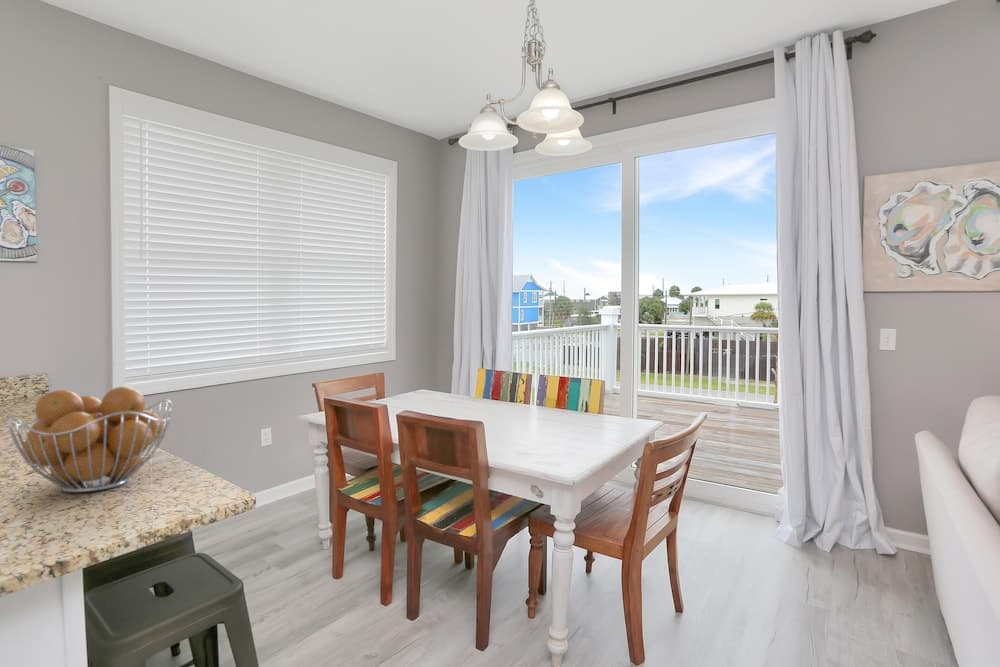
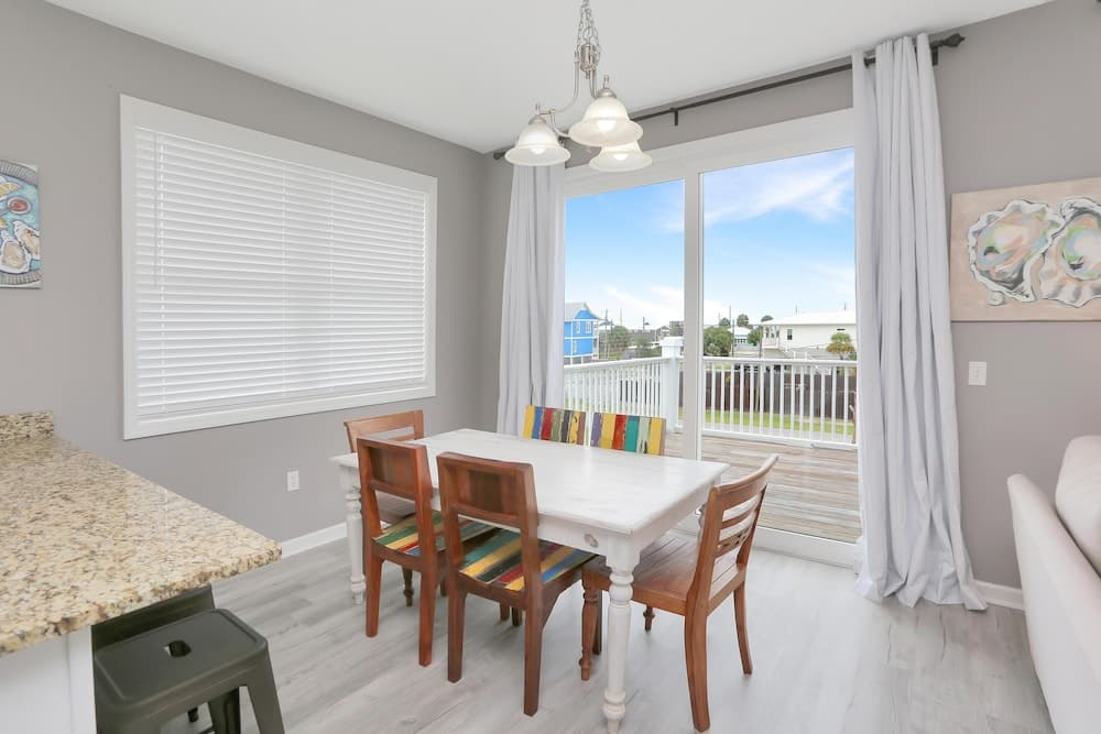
- fruit basket [5,386,173,493]
